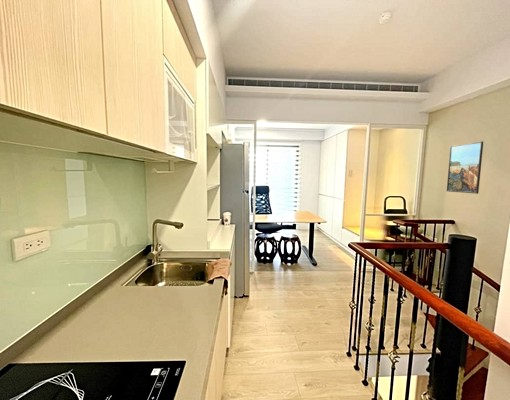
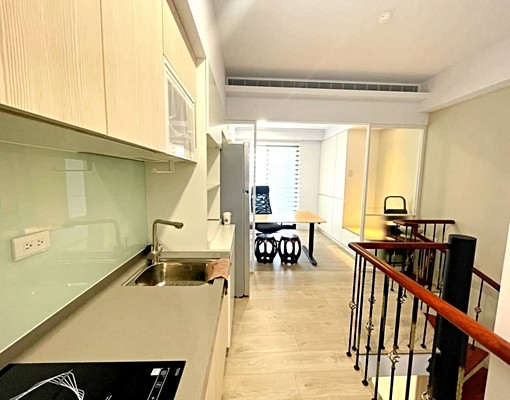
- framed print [446,140,484,195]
